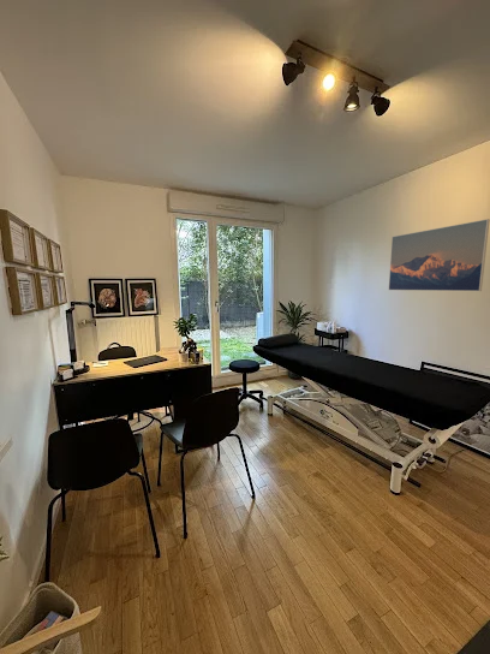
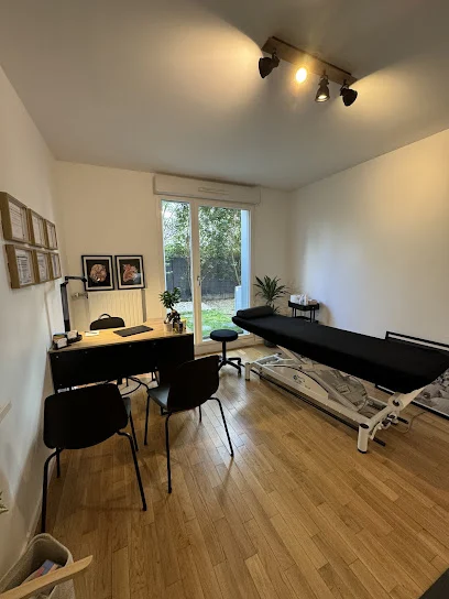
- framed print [388,218,490,292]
